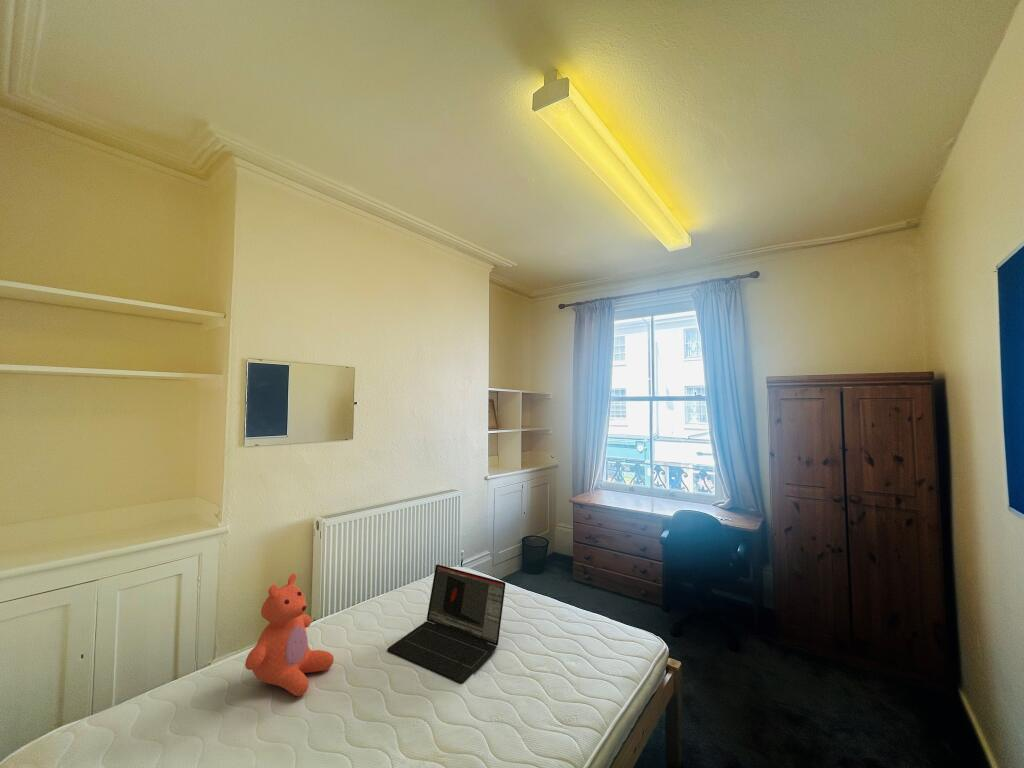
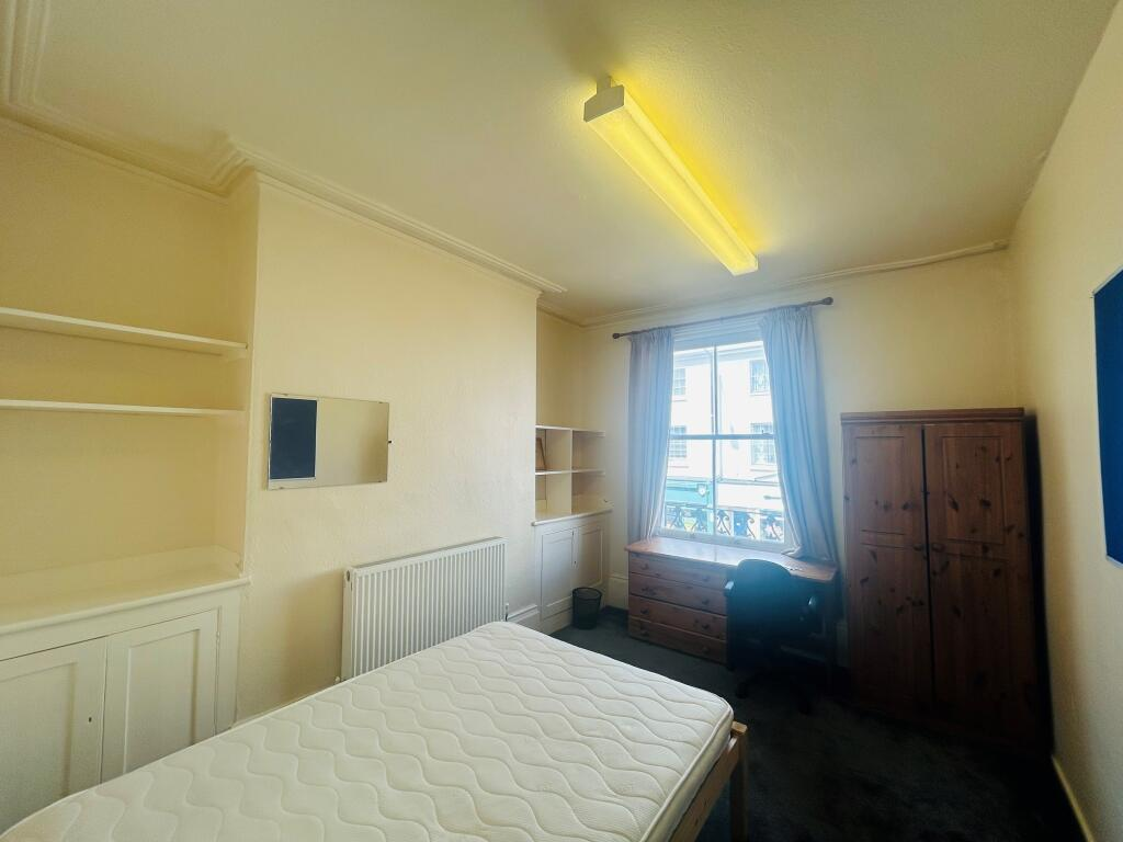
- teddy bear [244,572,335,697]
- laptop [386,564,506,684]
